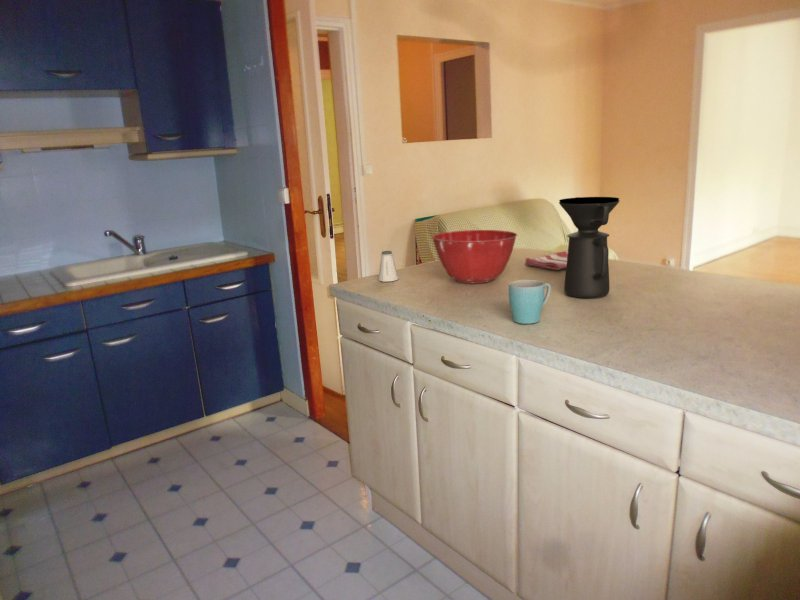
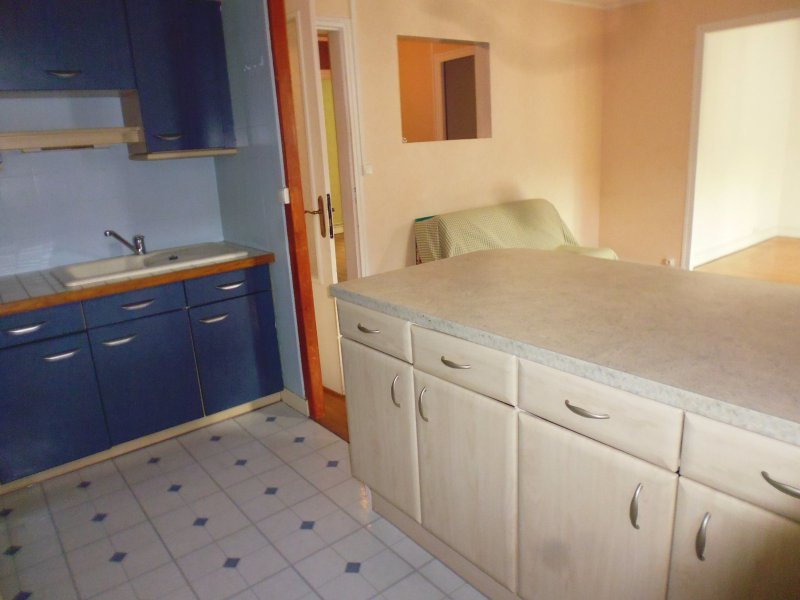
- saltshaker [377,250,400,282]
- mug [508,279,552,325]
- coffee maker [558,196,621,299]
- dish towel [524,250,568,271]
- mixing bowl [431,229,518,284]
